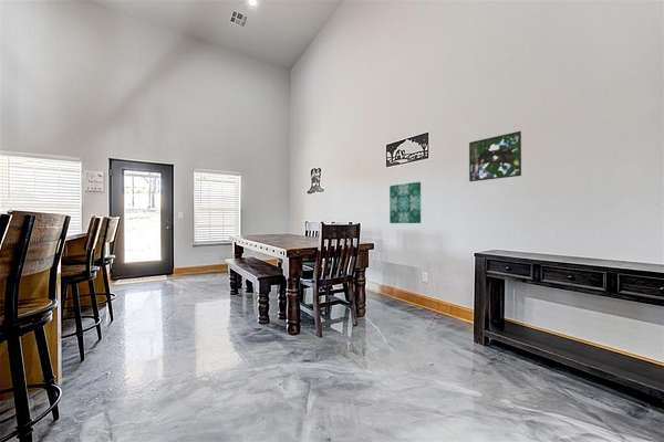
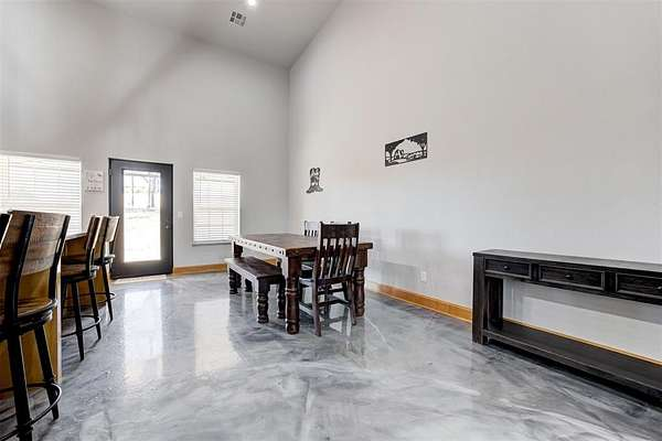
- wall art [388,181,422,224]
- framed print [468,130,522,182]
